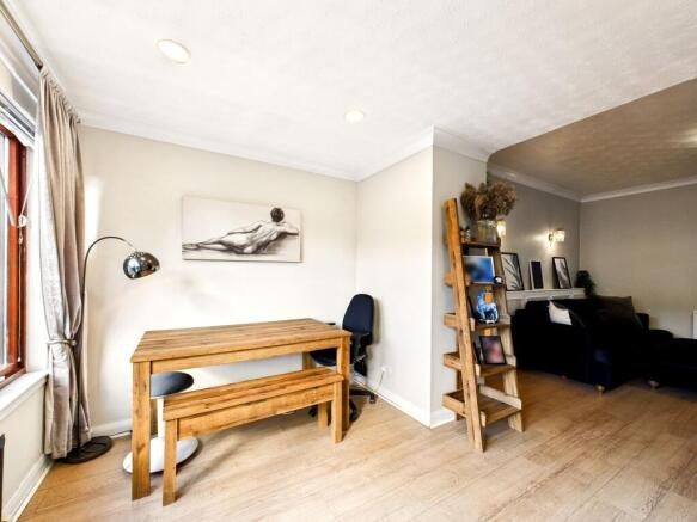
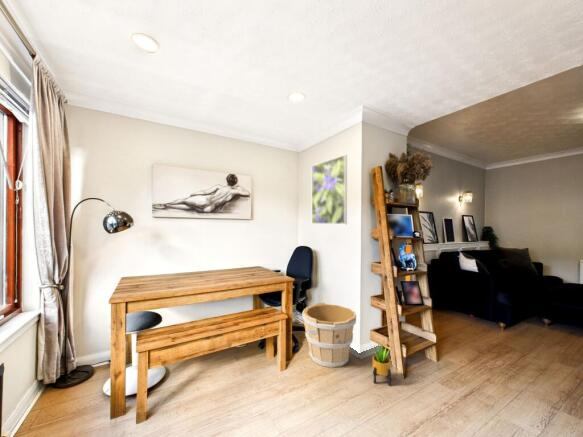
+ wooden bucket [301,302,357,369]
+ potted plant [371,340,392,387]
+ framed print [311,154,348,225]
